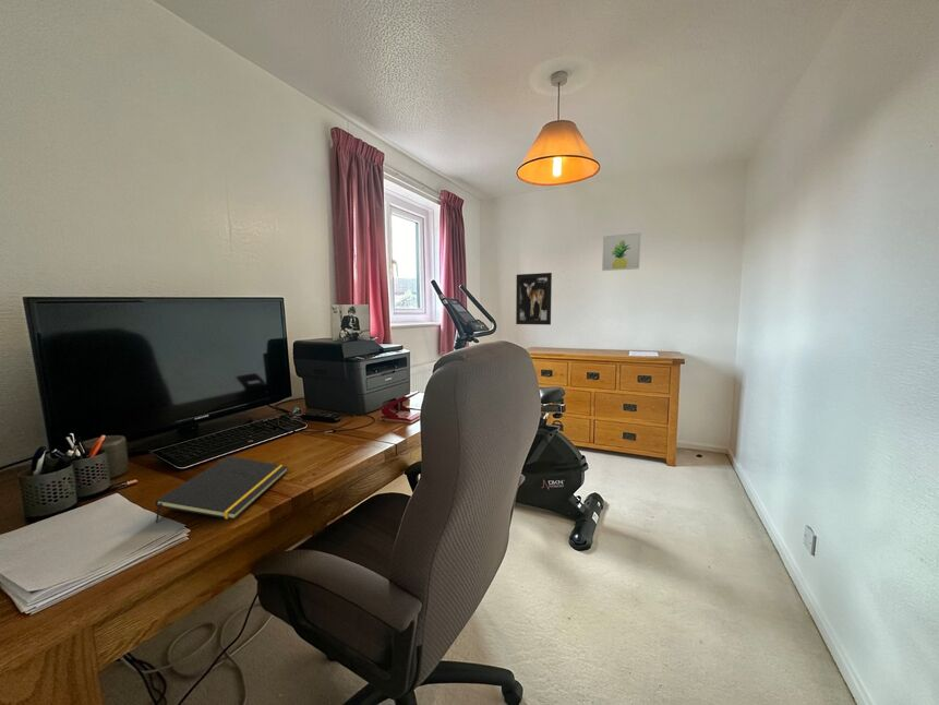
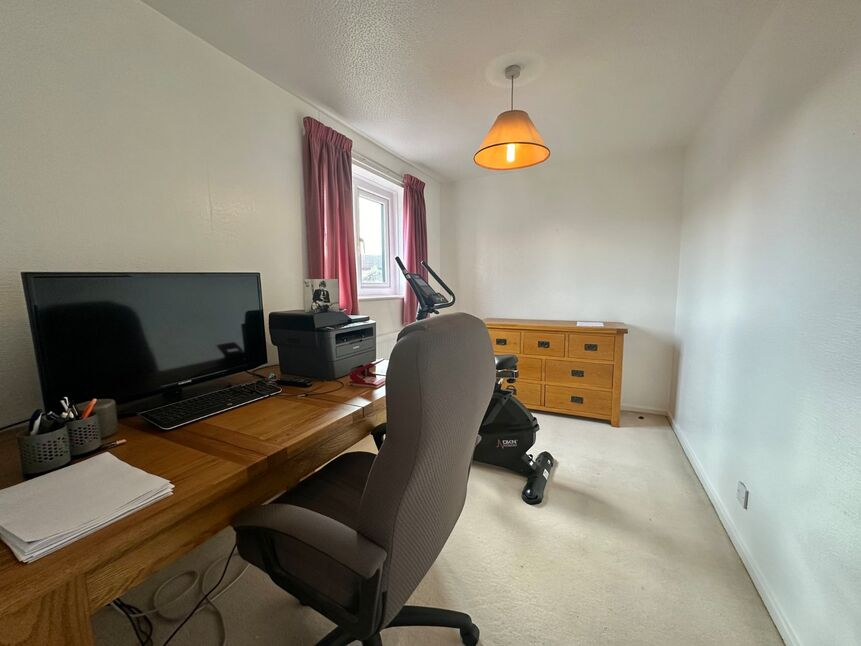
- wall art [515,272,553,326]
- notepad [155,455,289,524]
- wall art [601,231,642,272]
